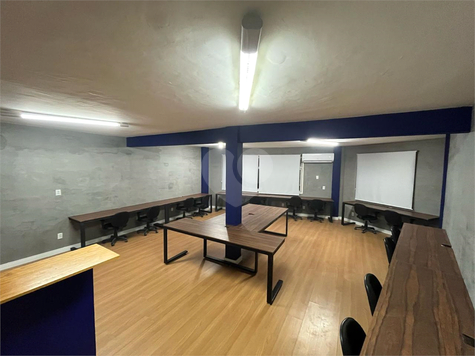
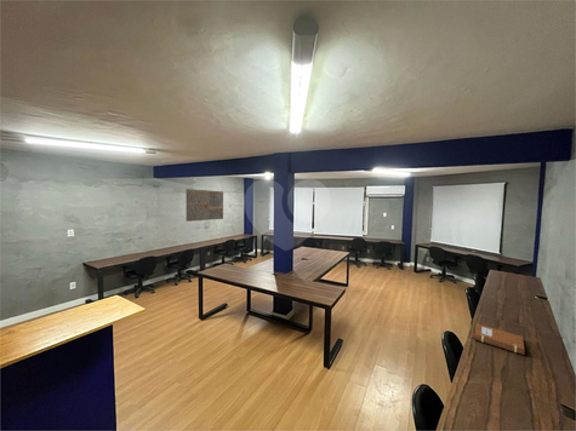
+ notebook [472,323,526,356]
+ wall art [186,188,224,223]
